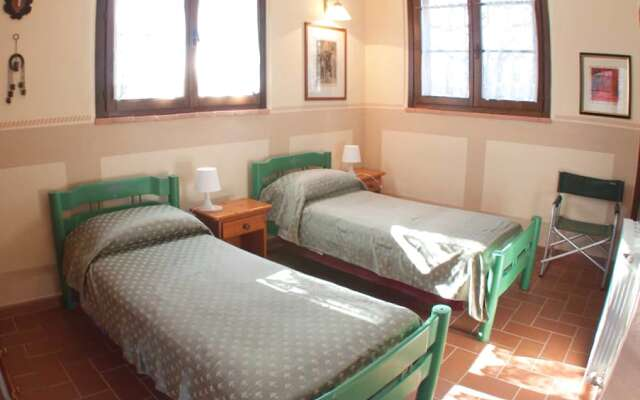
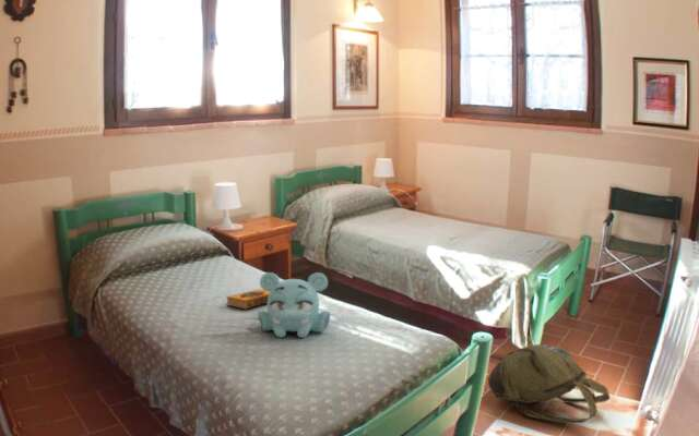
+ hardback book [225,288,270,311]
+ backpack [487,343,611,425]
+ teddy bear [257,271,331,339]
